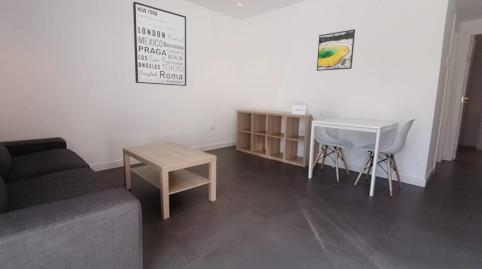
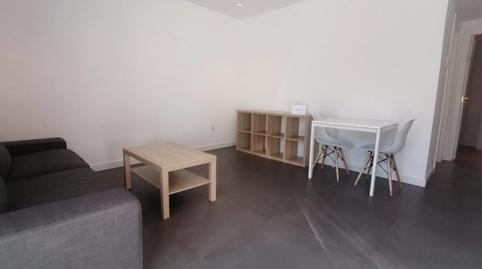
- wall art [132,1,187,87]
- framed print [316,28,356,72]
